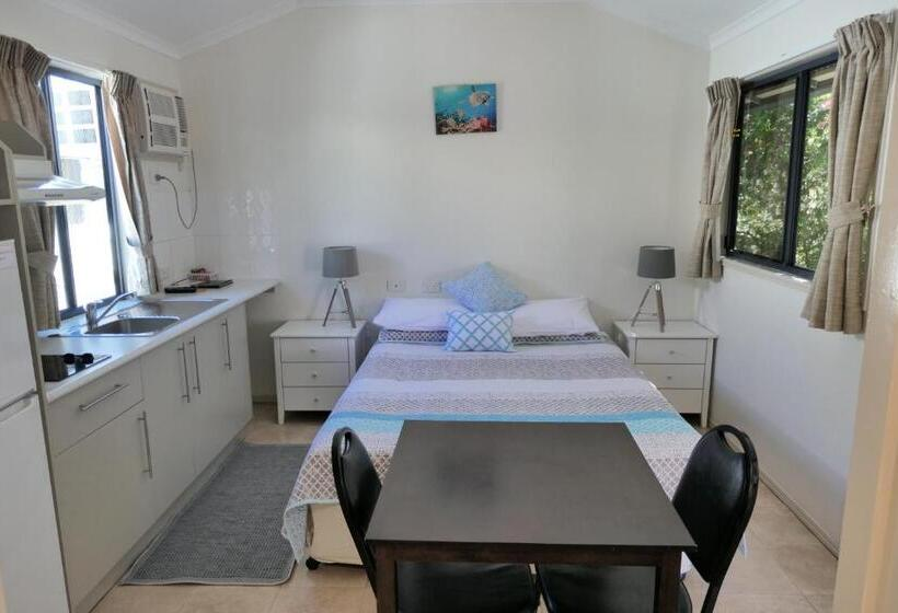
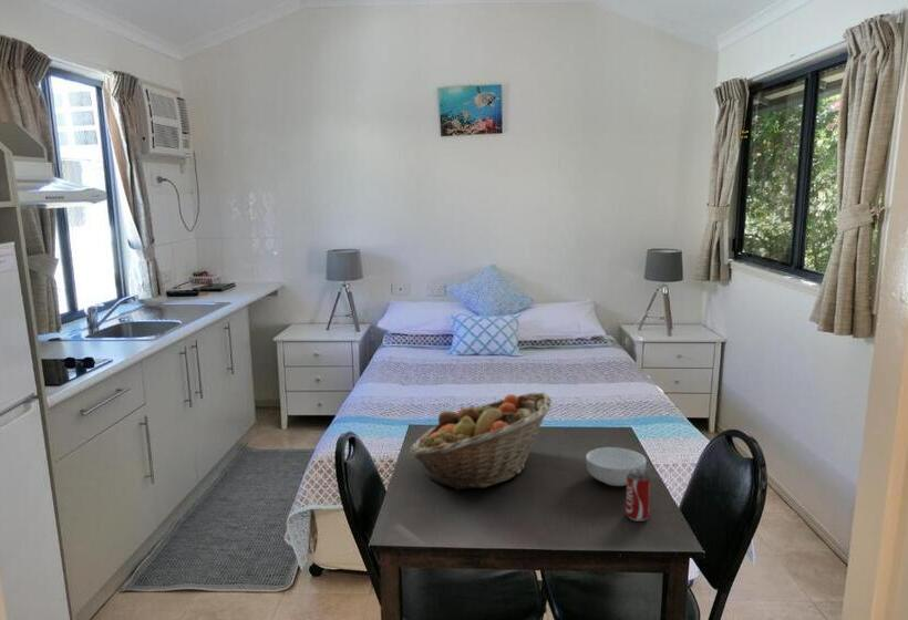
+ cereal bowl [585,446,648,487]
+ beverage can [625,468,652,523]
+ fruit basket [409,392,553,492]
